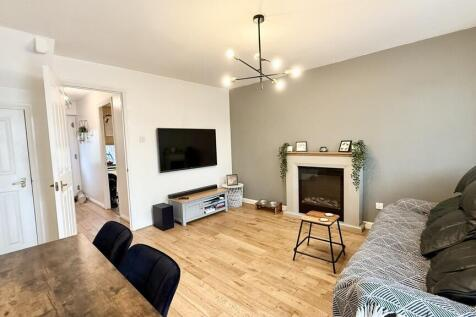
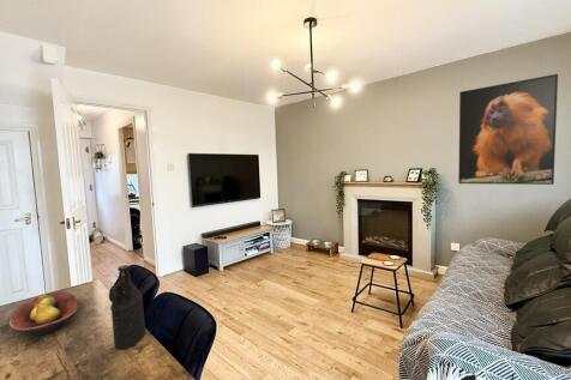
+ bottle [108,264,146,351]
+ fruit bowl [7,291,79,337]
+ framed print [457,73,559,186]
